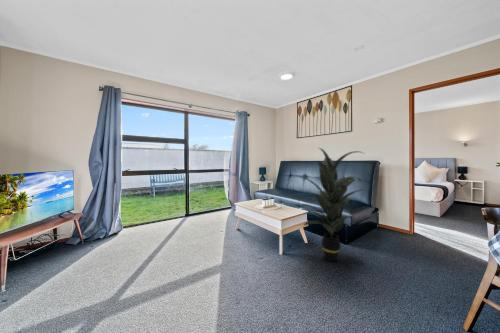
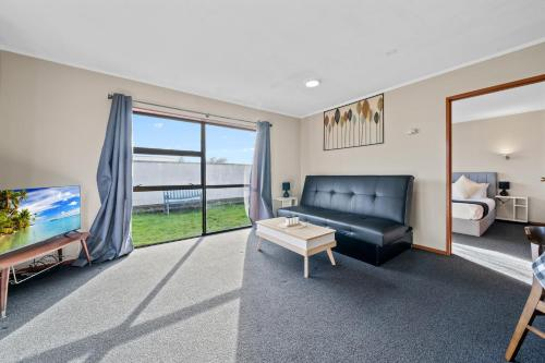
- indoor plant [289,147,365,262]
